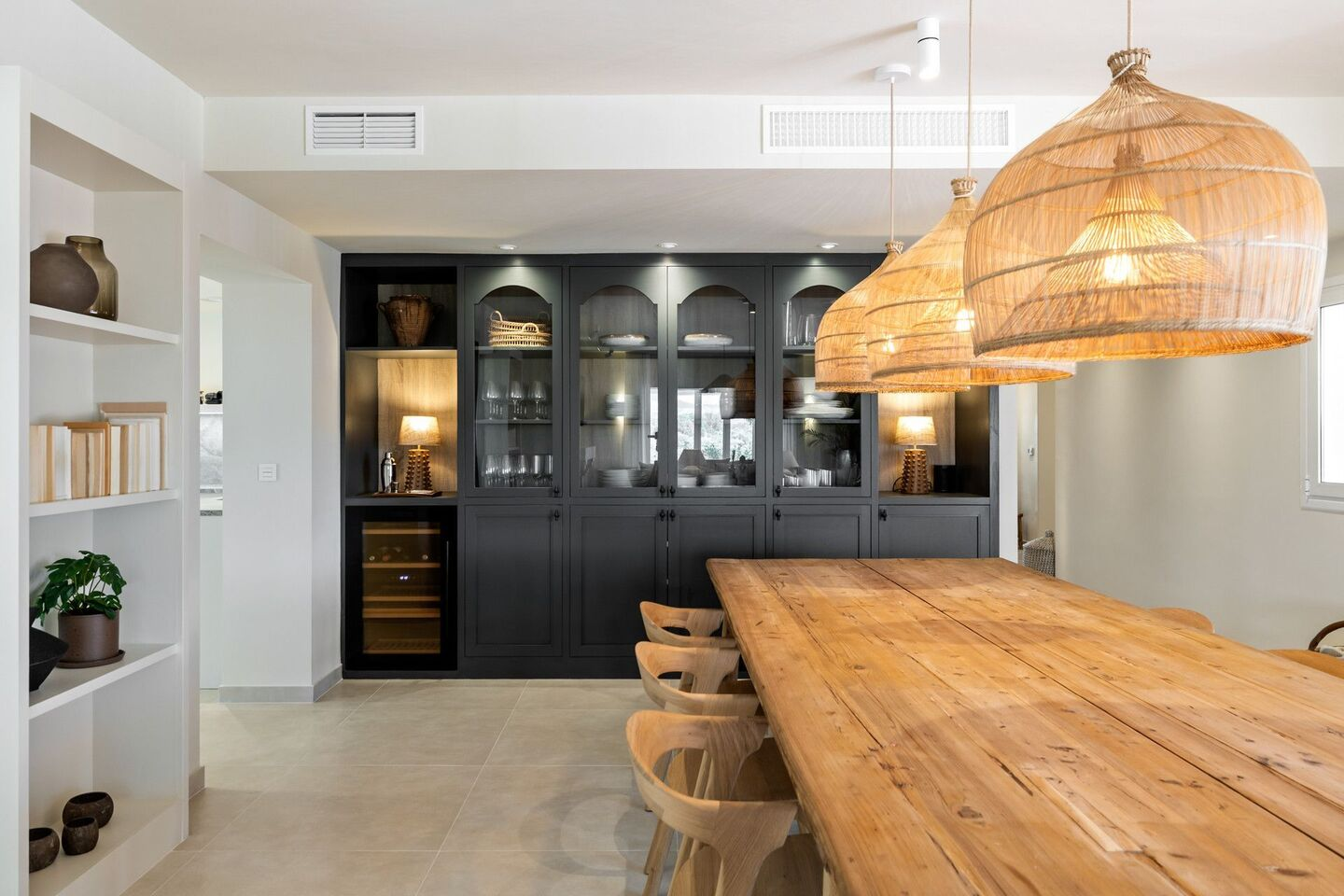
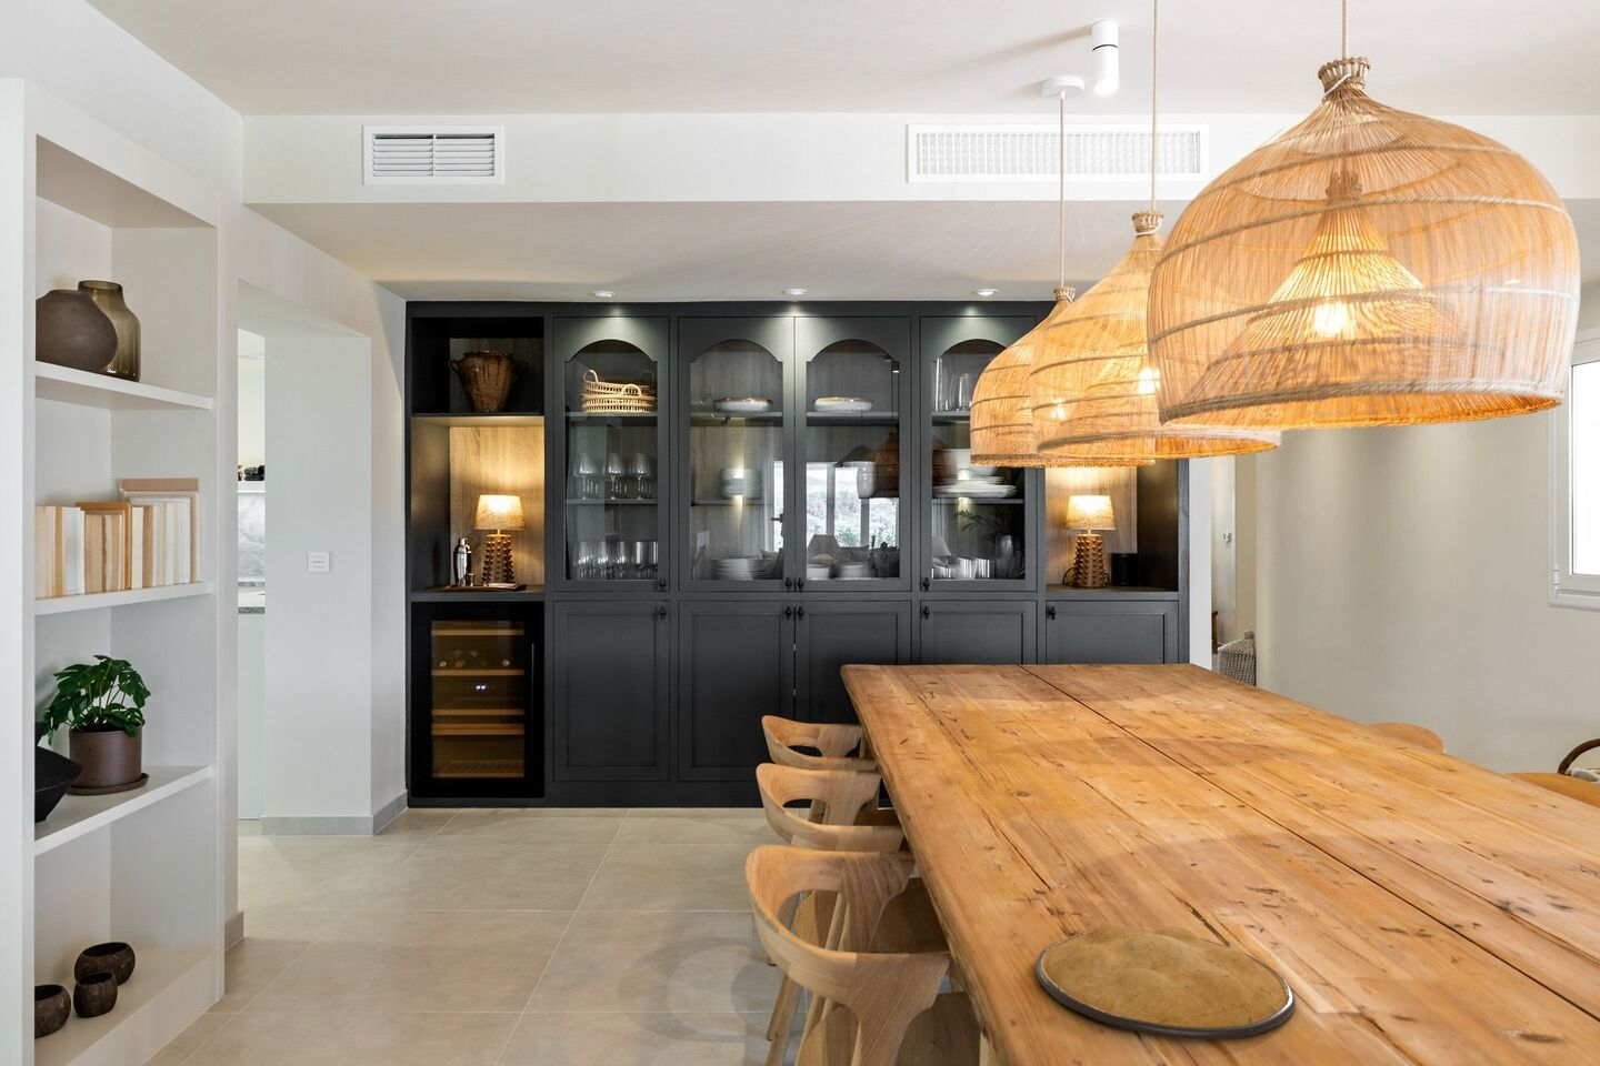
+ plate [1035,924,1296,1041]
